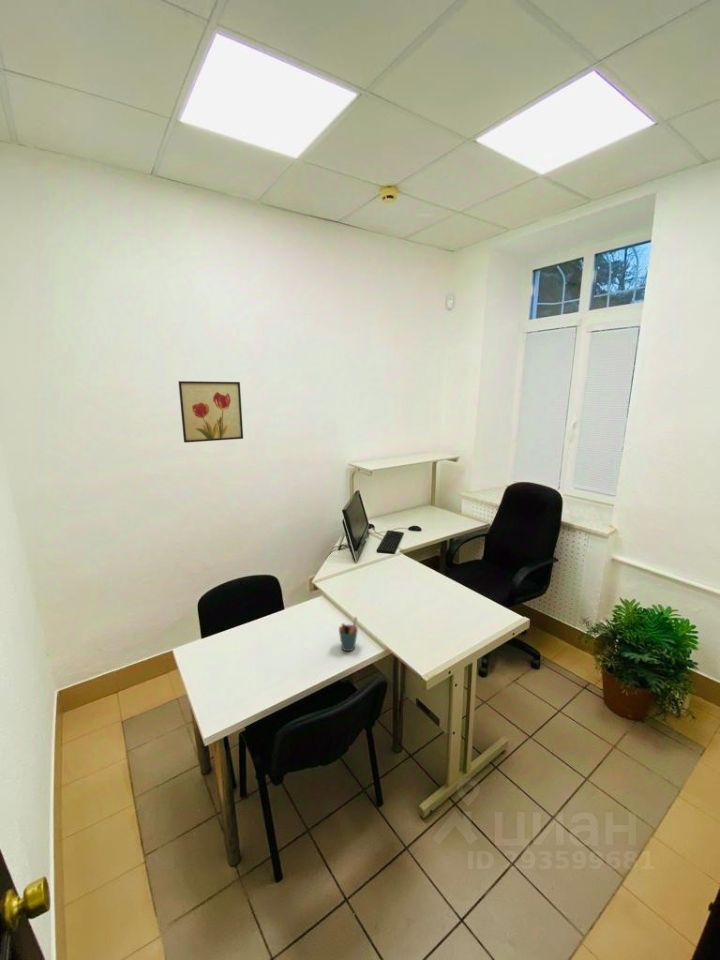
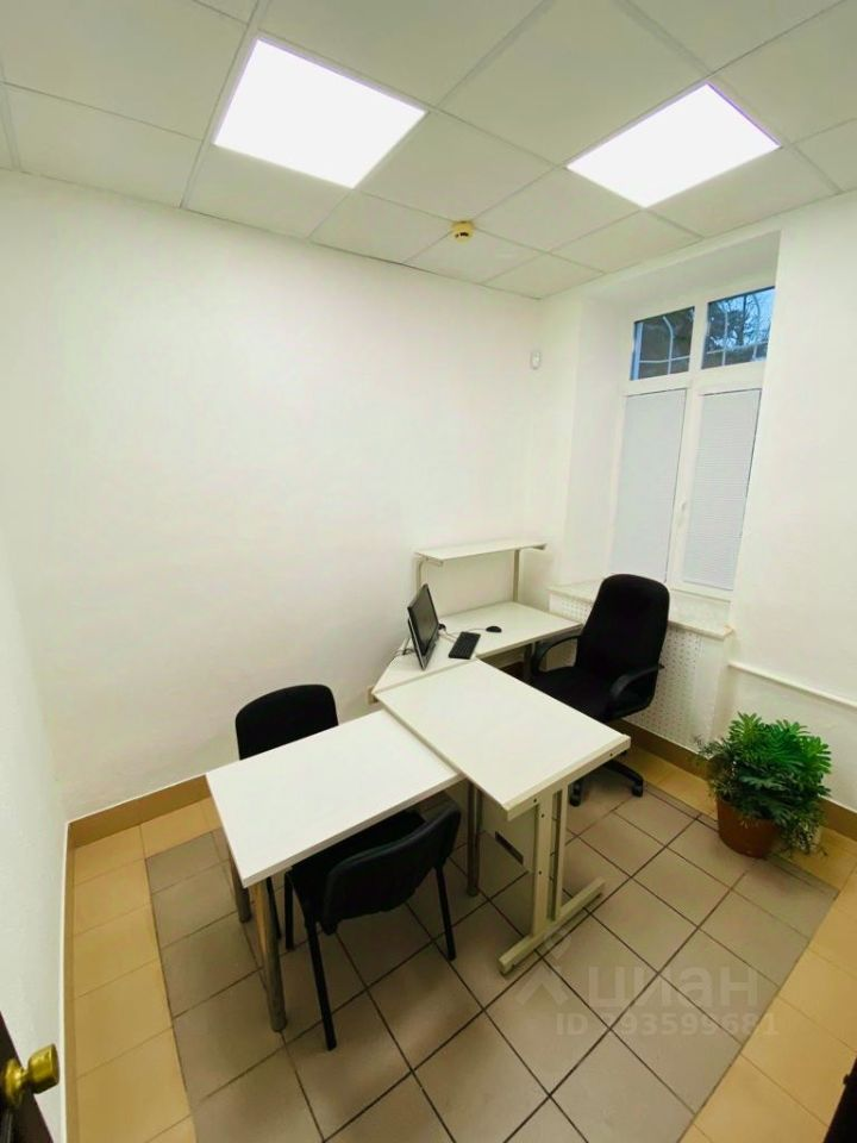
- wall art [177,380,244,443]
- pen holder [338,615,359,652]
